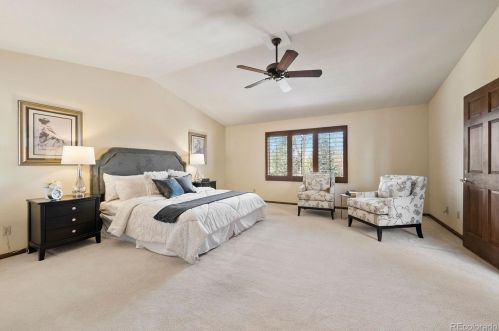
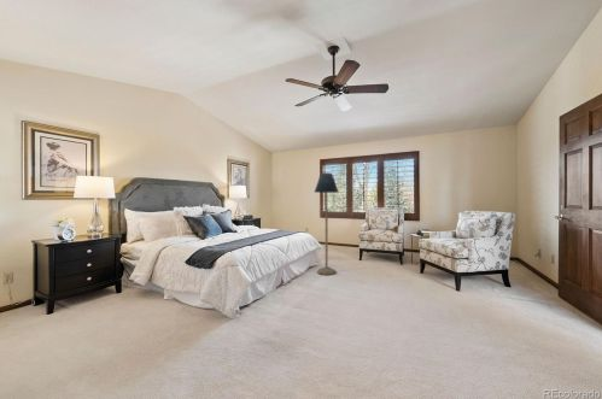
+ floor lamp [314,172,339,276]
